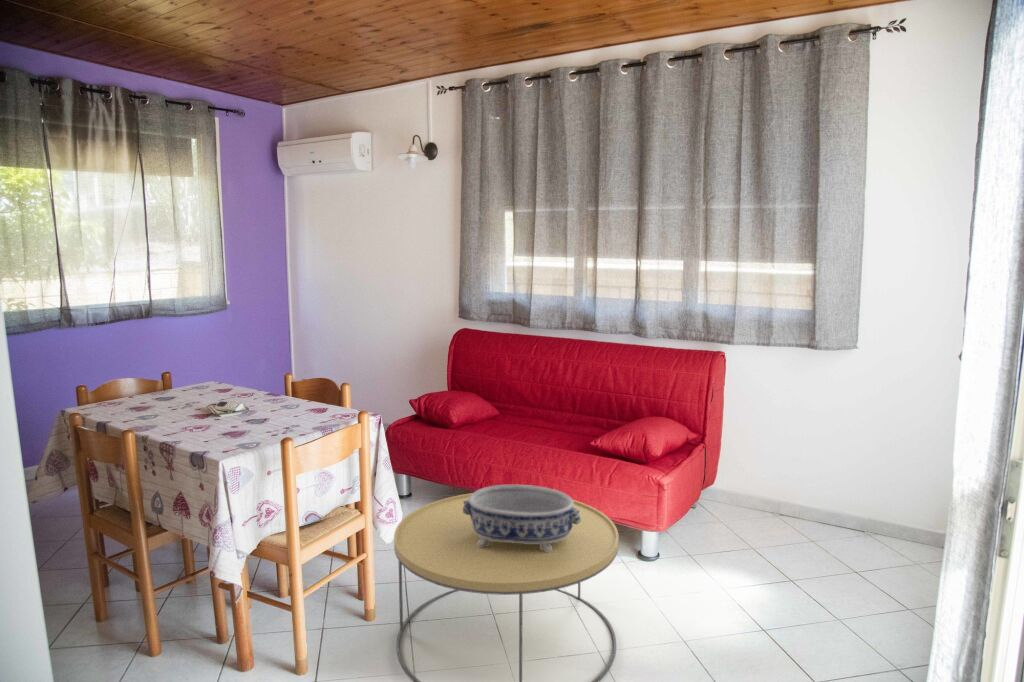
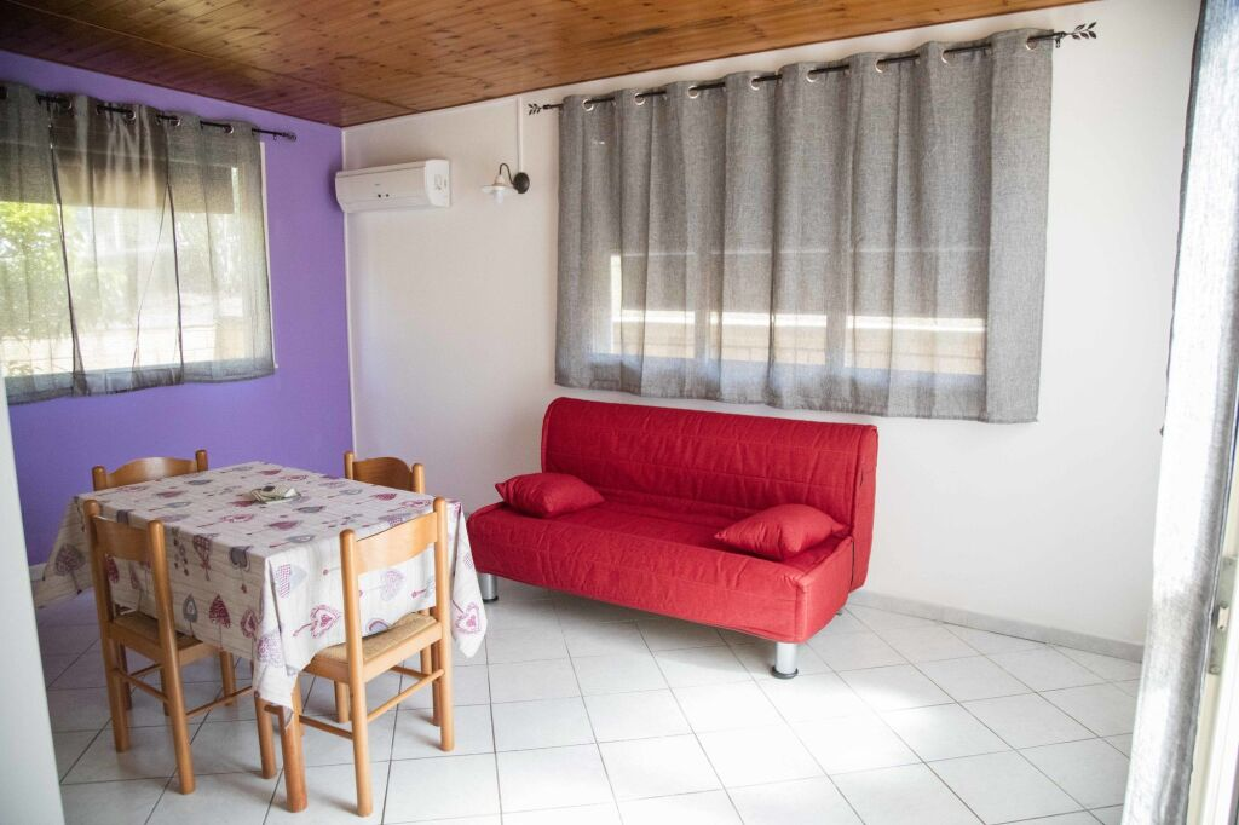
- decorative bowl [463,484,581,552]
- coffee table [393,492,620,682]
